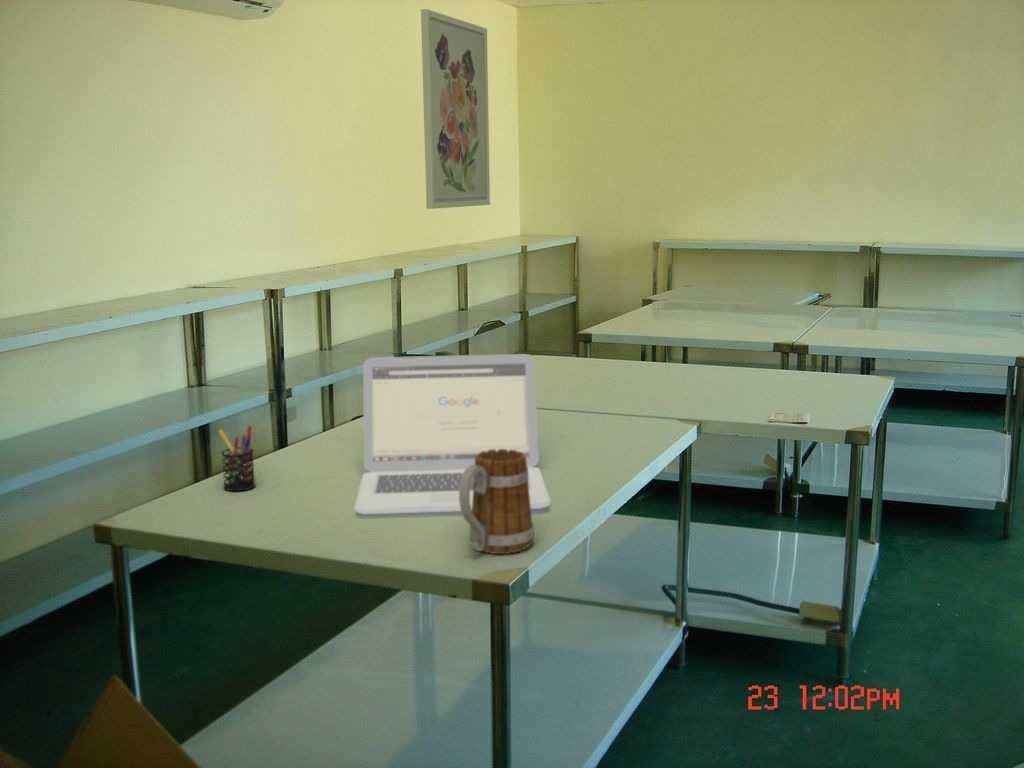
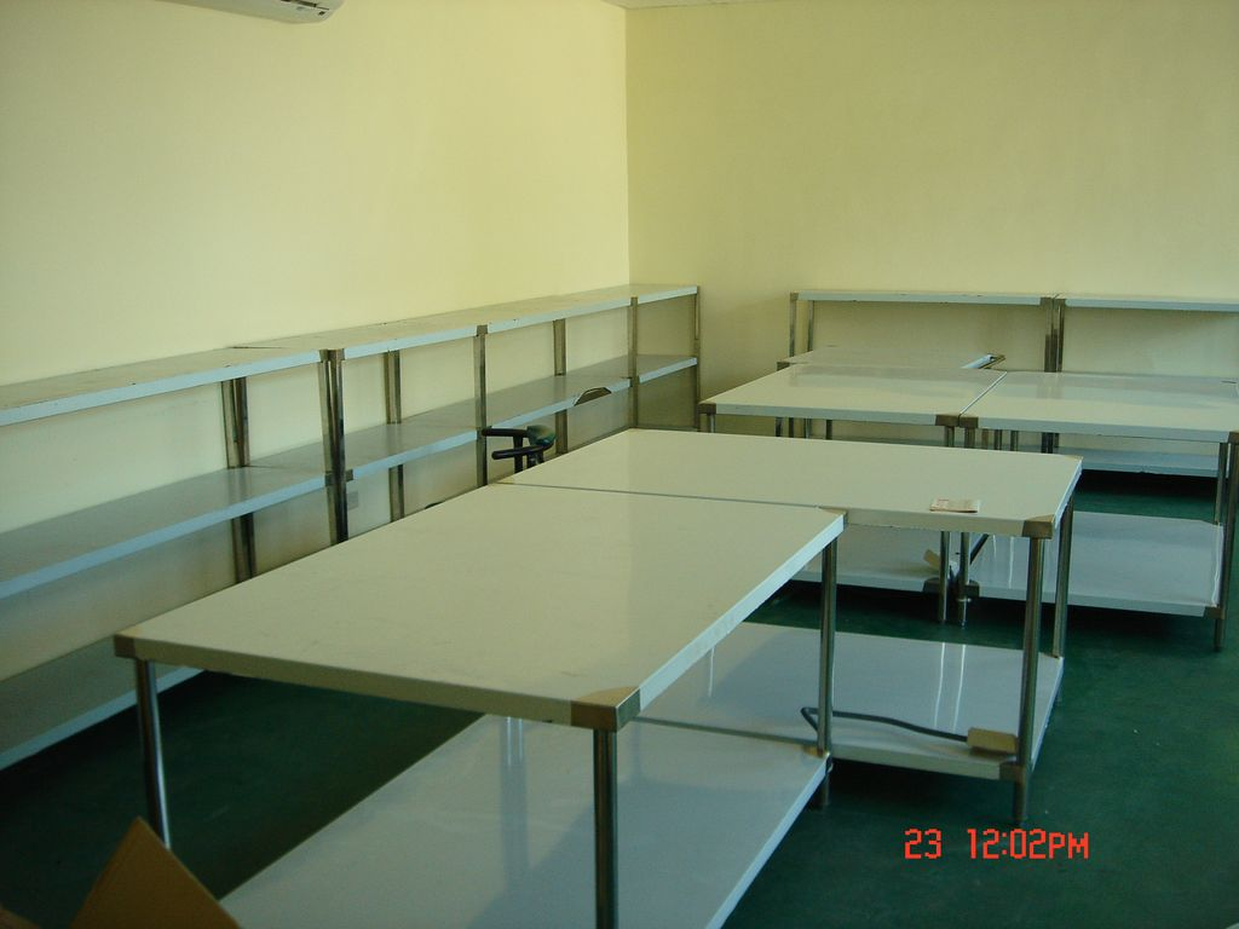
- mug [459,449,535,555]
- laptop [354,353,551,515]
- wall art [420,8,491,210]
- pen holder [217,424,257,492]
